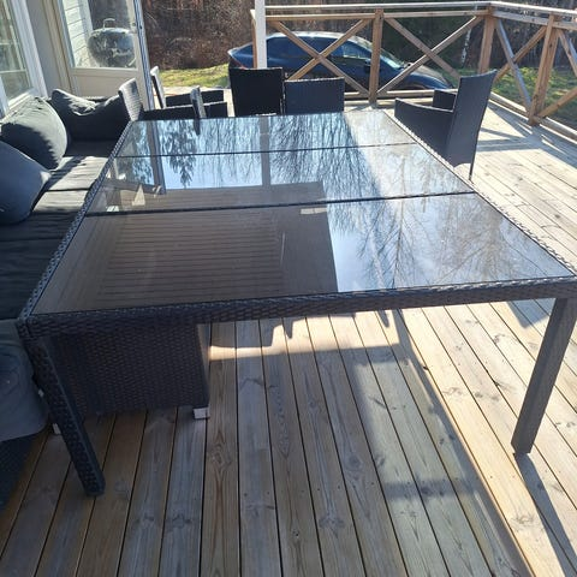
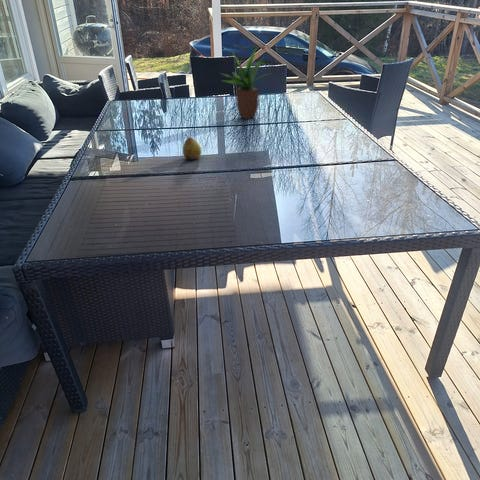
+ potted plant [219,46,273,120]
+ fruit [182,133,202,161]
